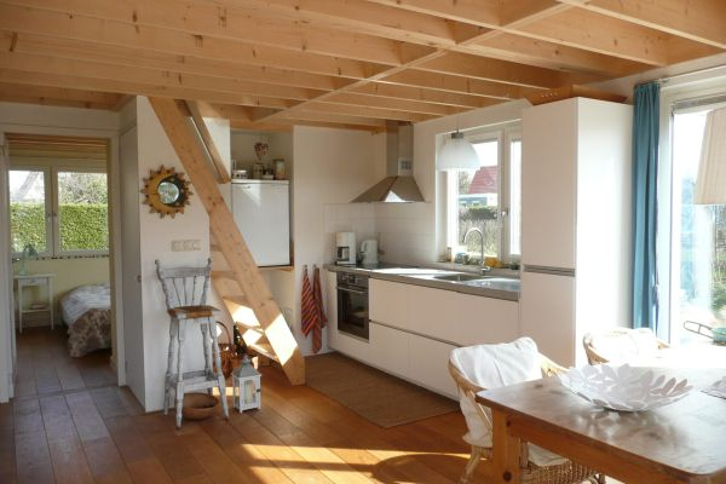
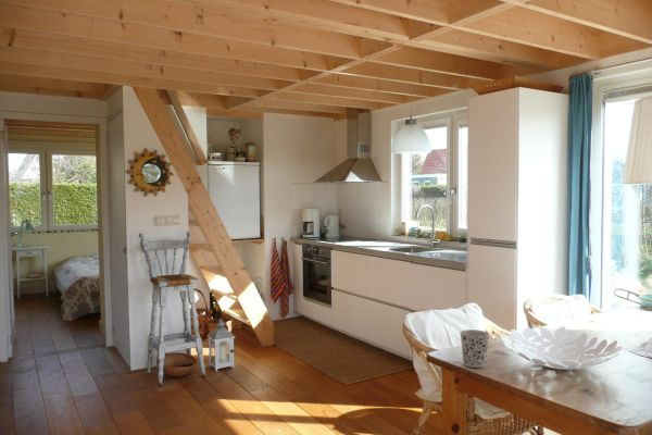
+ cup [459,328,490,369]
